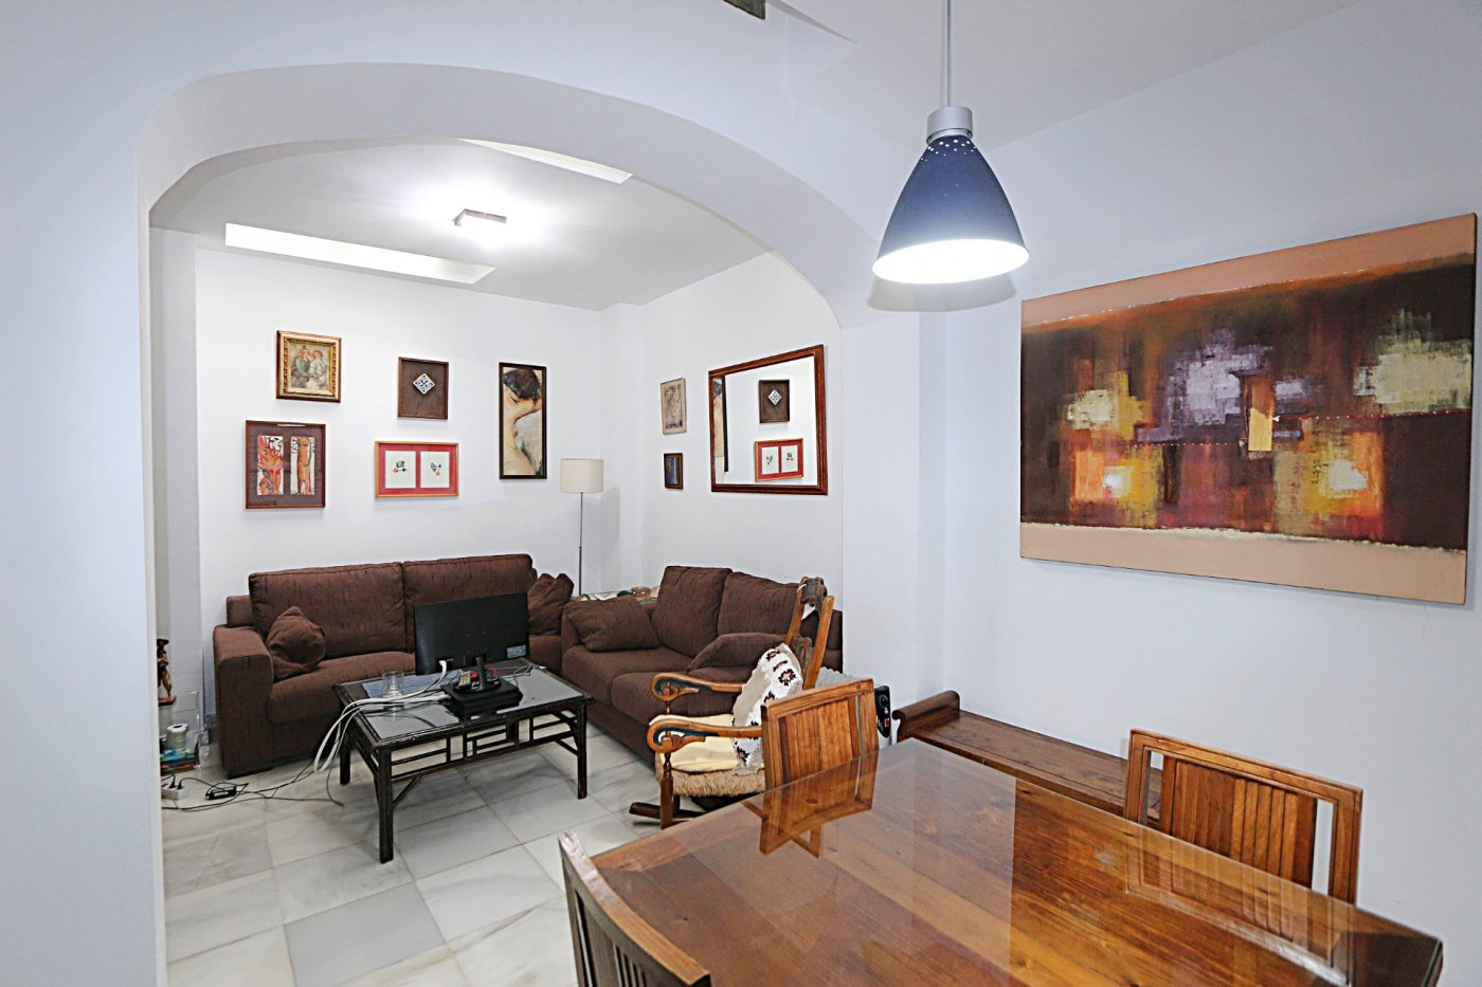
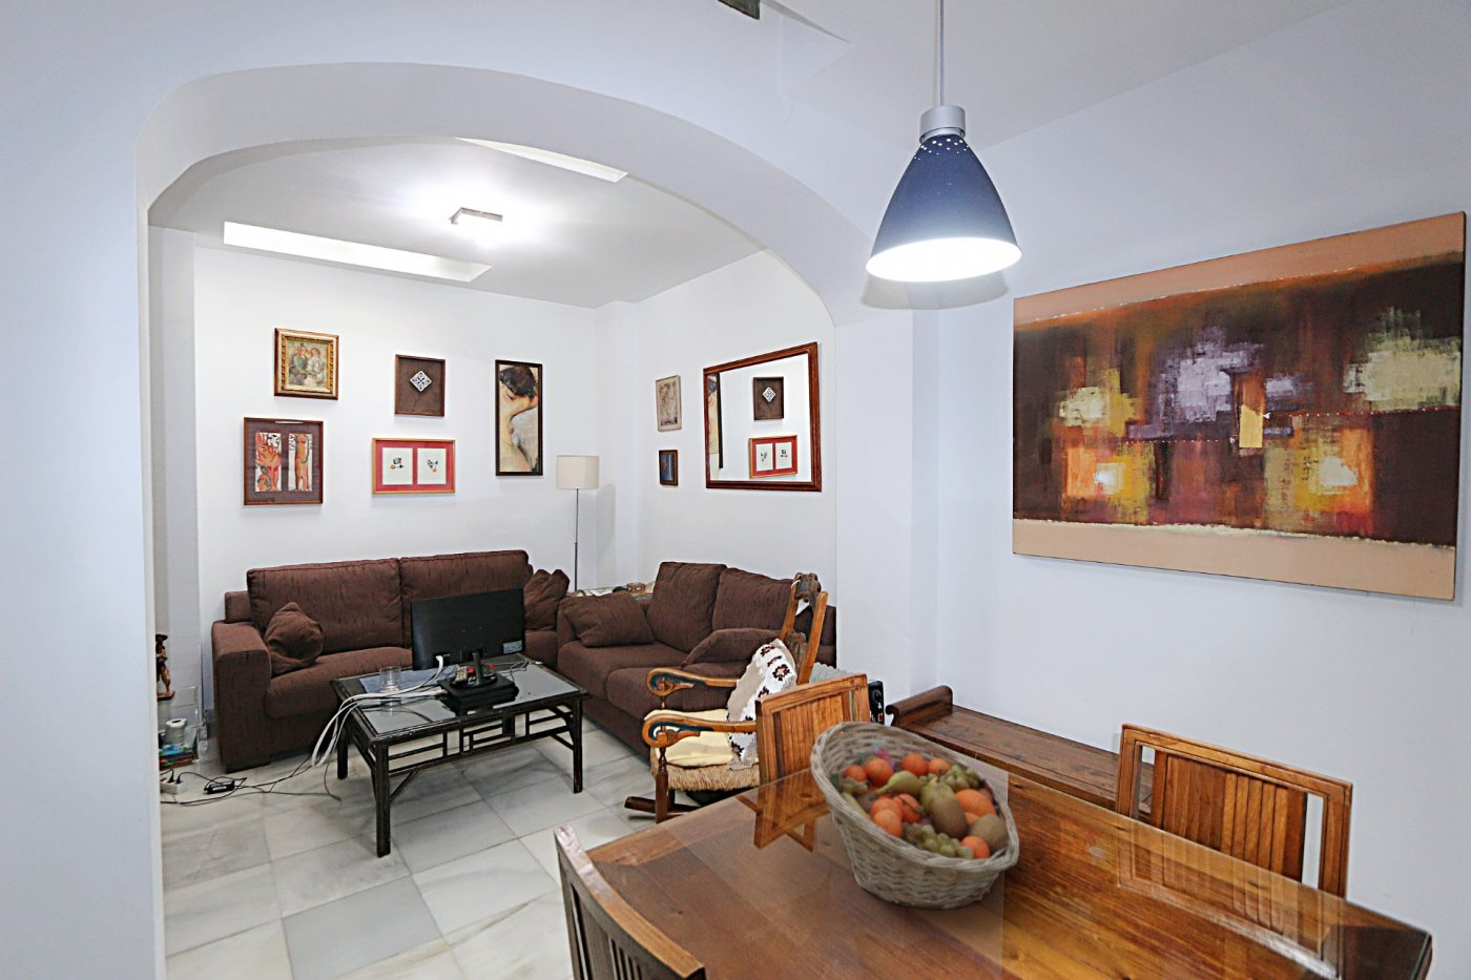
+ fruit basket [809,721,1021,911]
